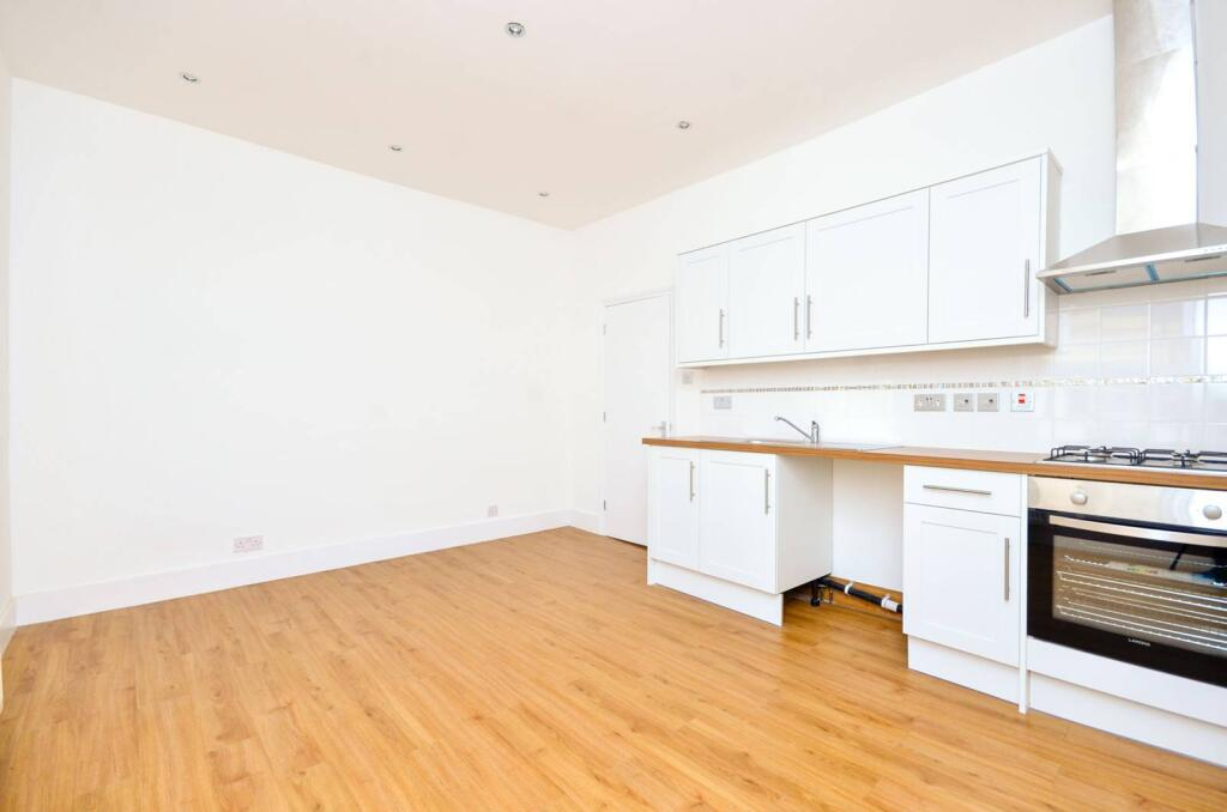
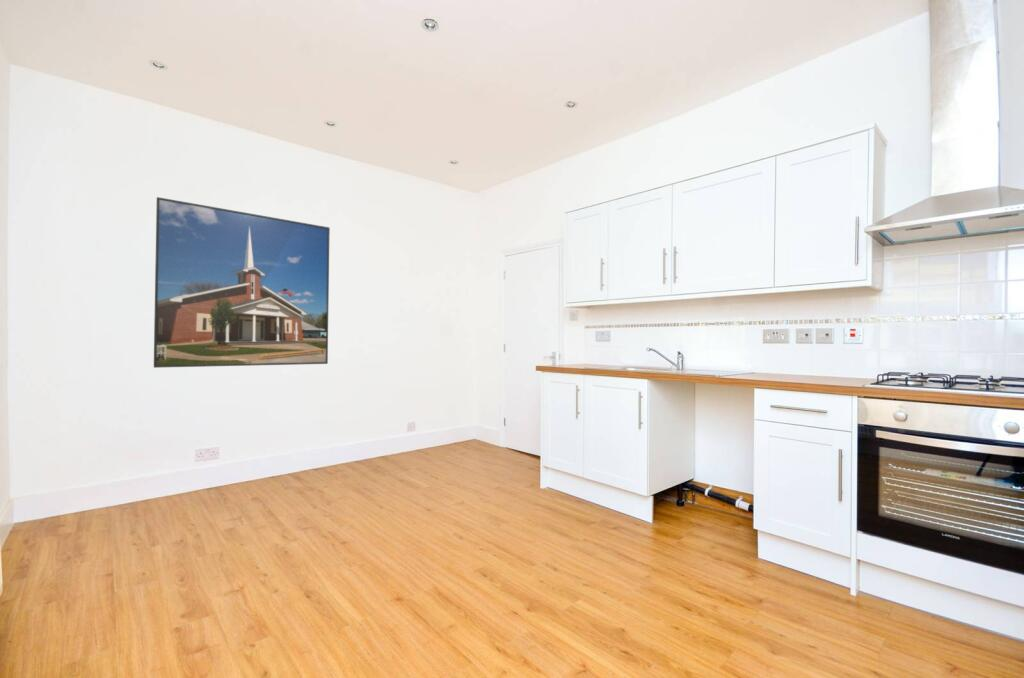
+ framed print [153,196,331,369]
